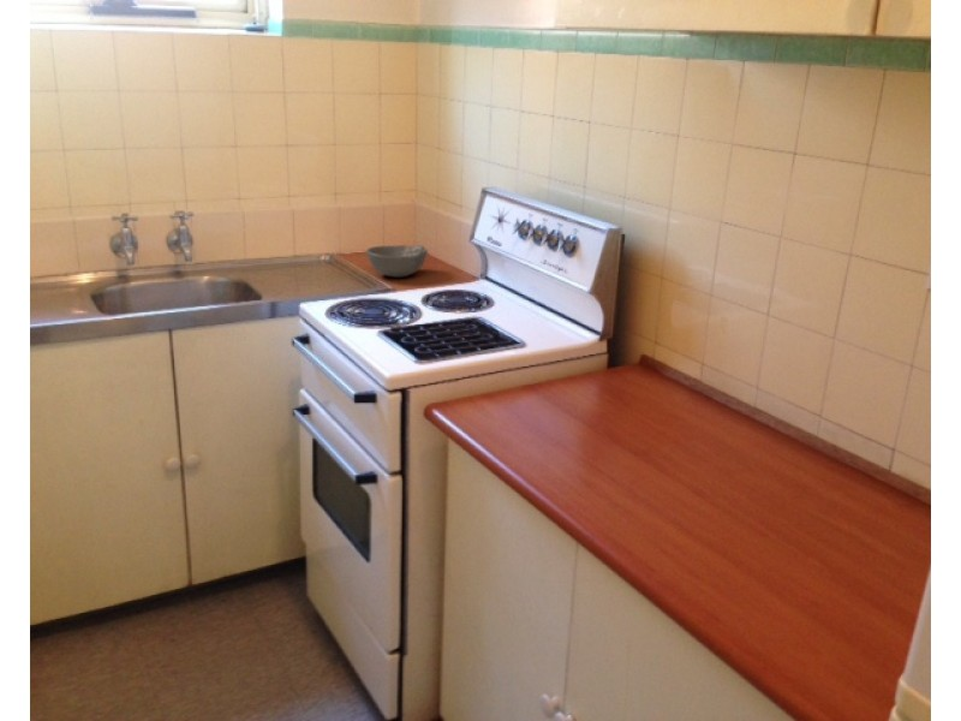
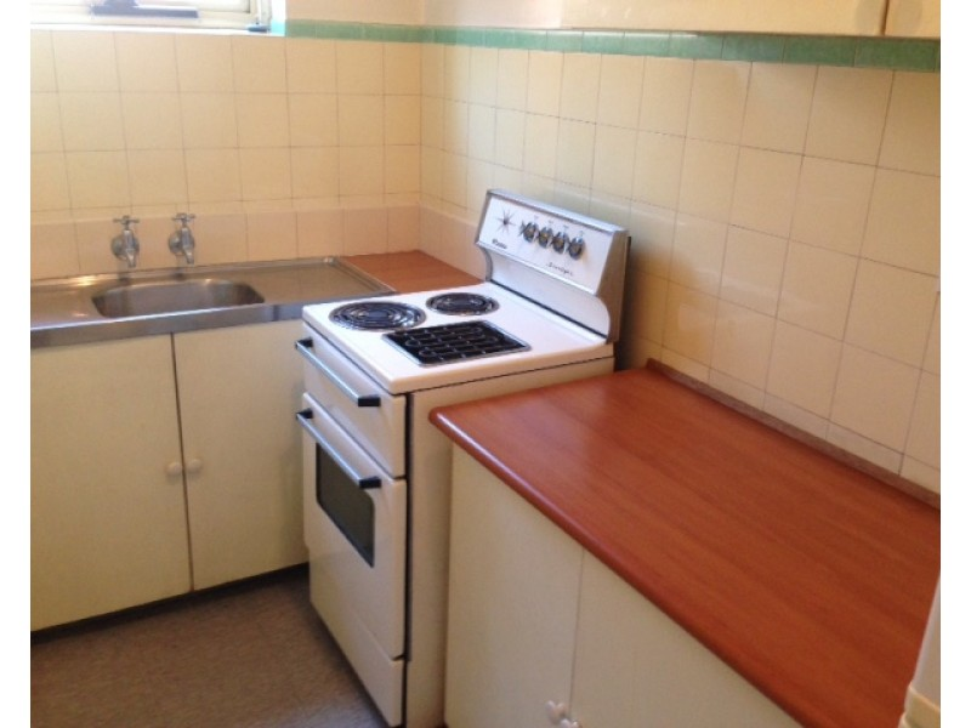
- bowl [365,244,429,279]
